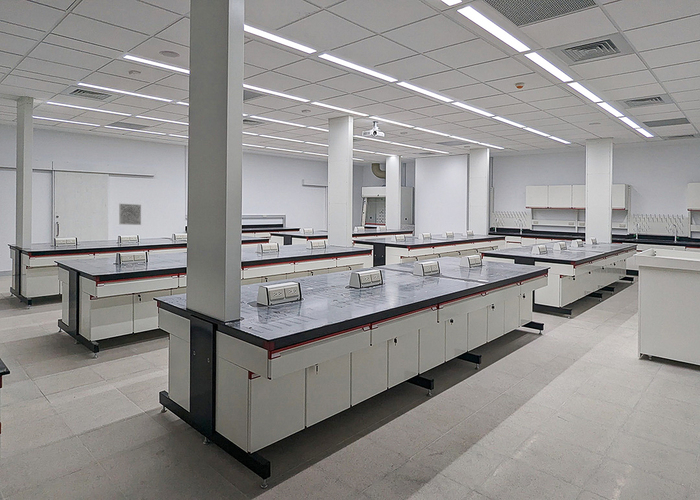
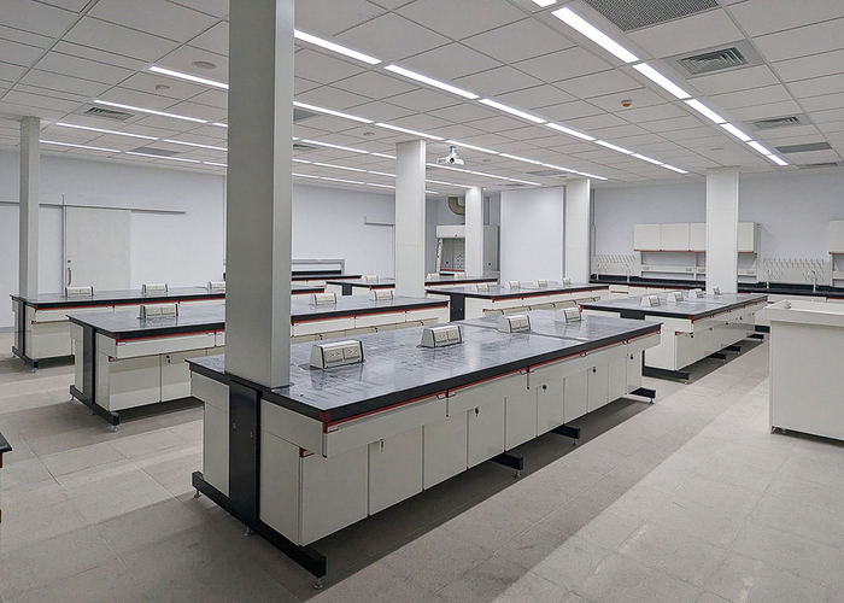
- wall art [118,203,142,226]
